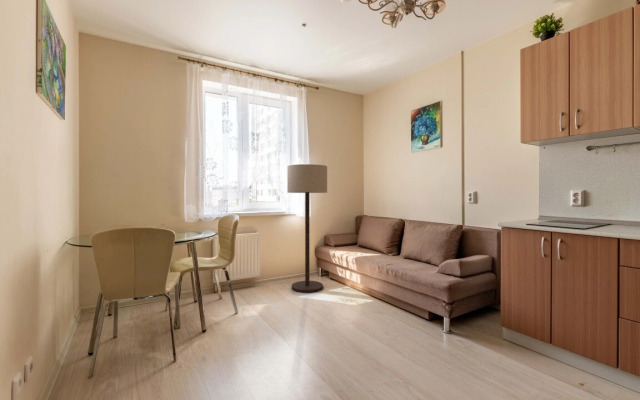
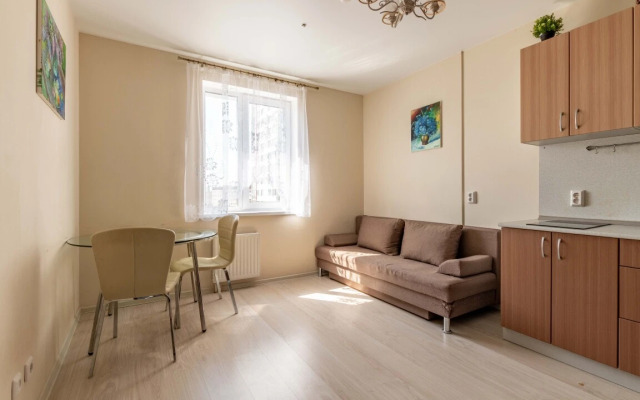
- floor lamp [286,163,328,293]
